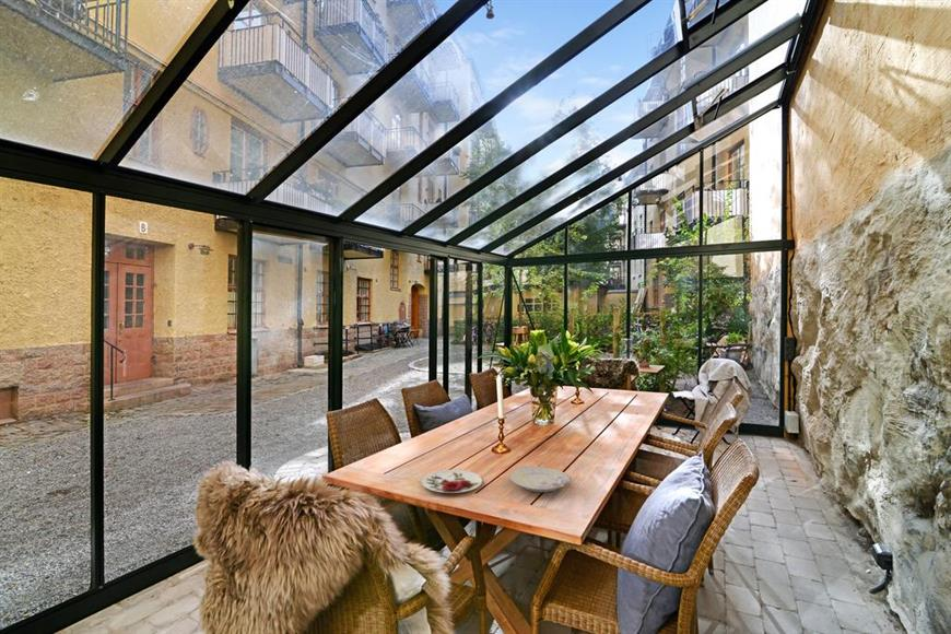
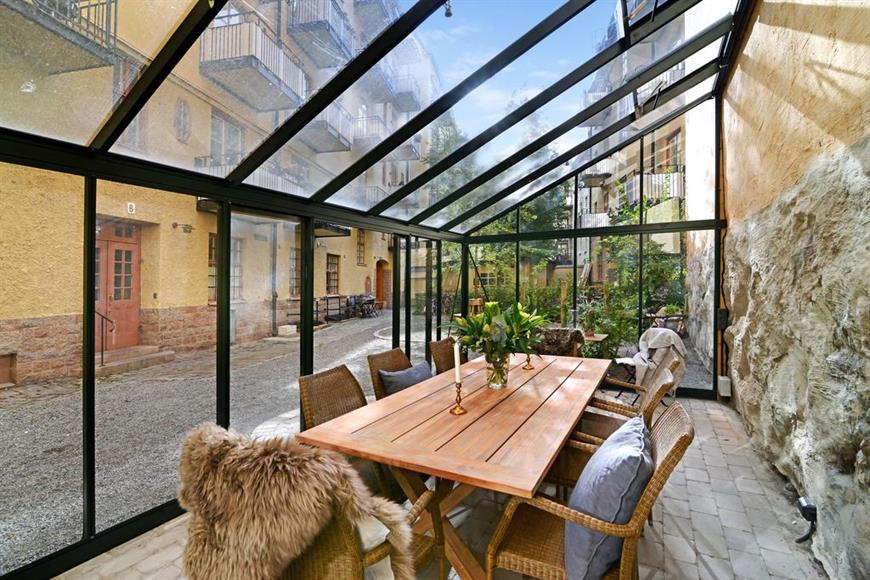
- plate [507,466,572,493]
- plate [421,469,483,494]
